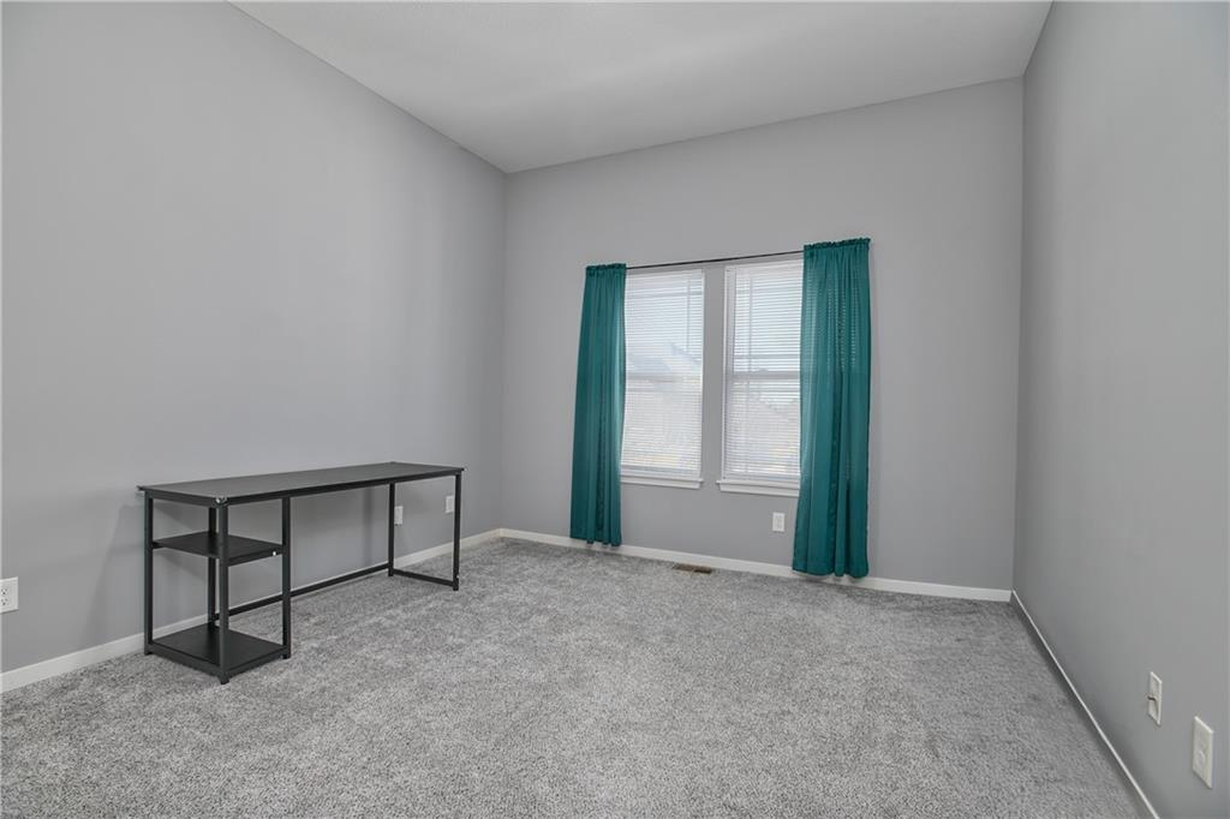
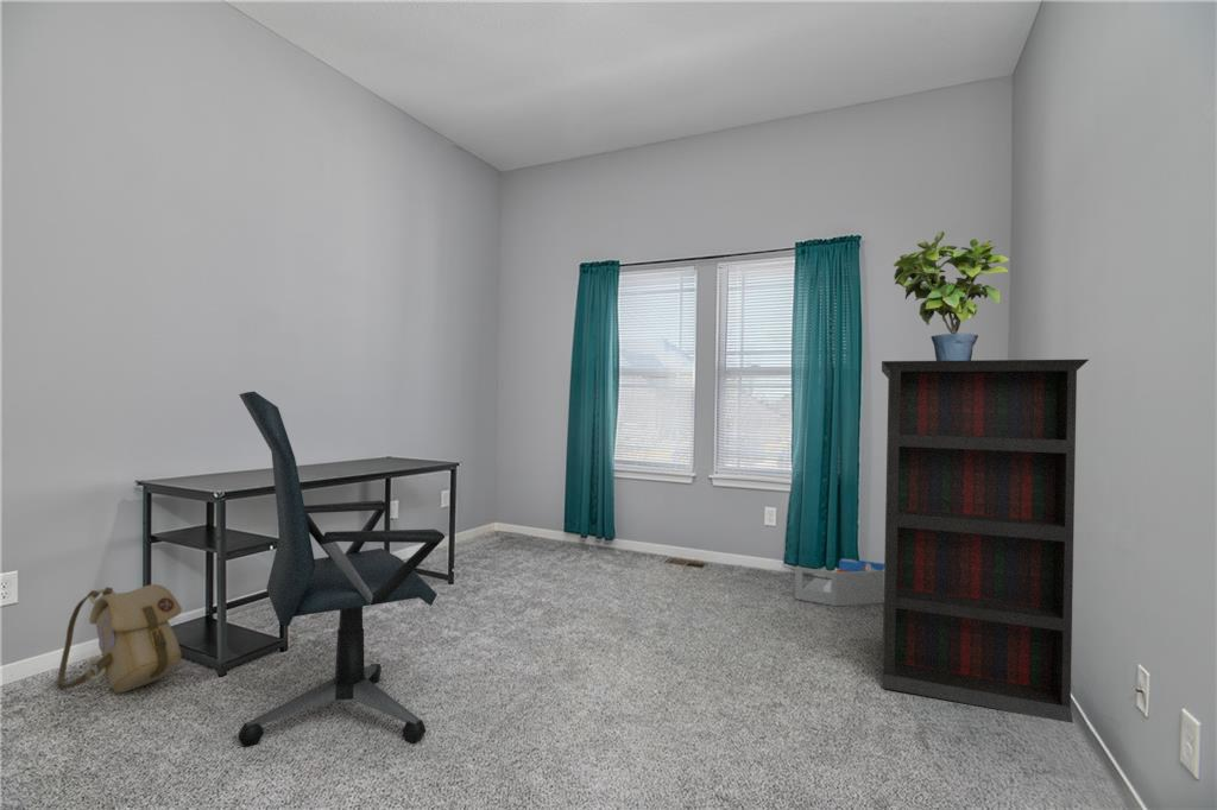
+ storage bin [794,557,884,607]
+ potted plant [893,230,1010,361]
+ backpack [57,583,183,694]
+ office chair [237,391,446,748]
+ bookshelf [881,359,1090,724]
